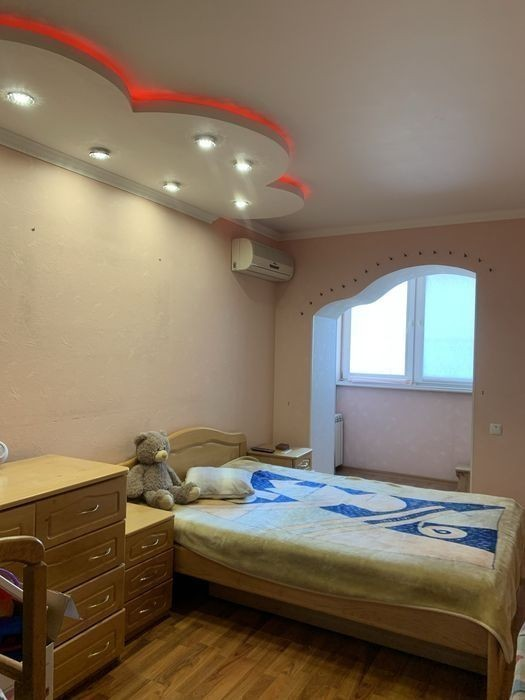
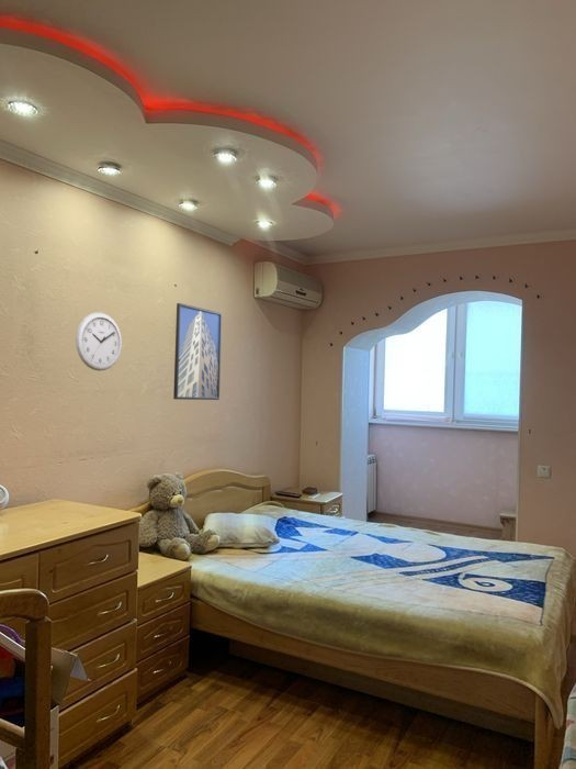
+ wall clock [75,312,123,372]
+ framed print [172,302,223,401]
